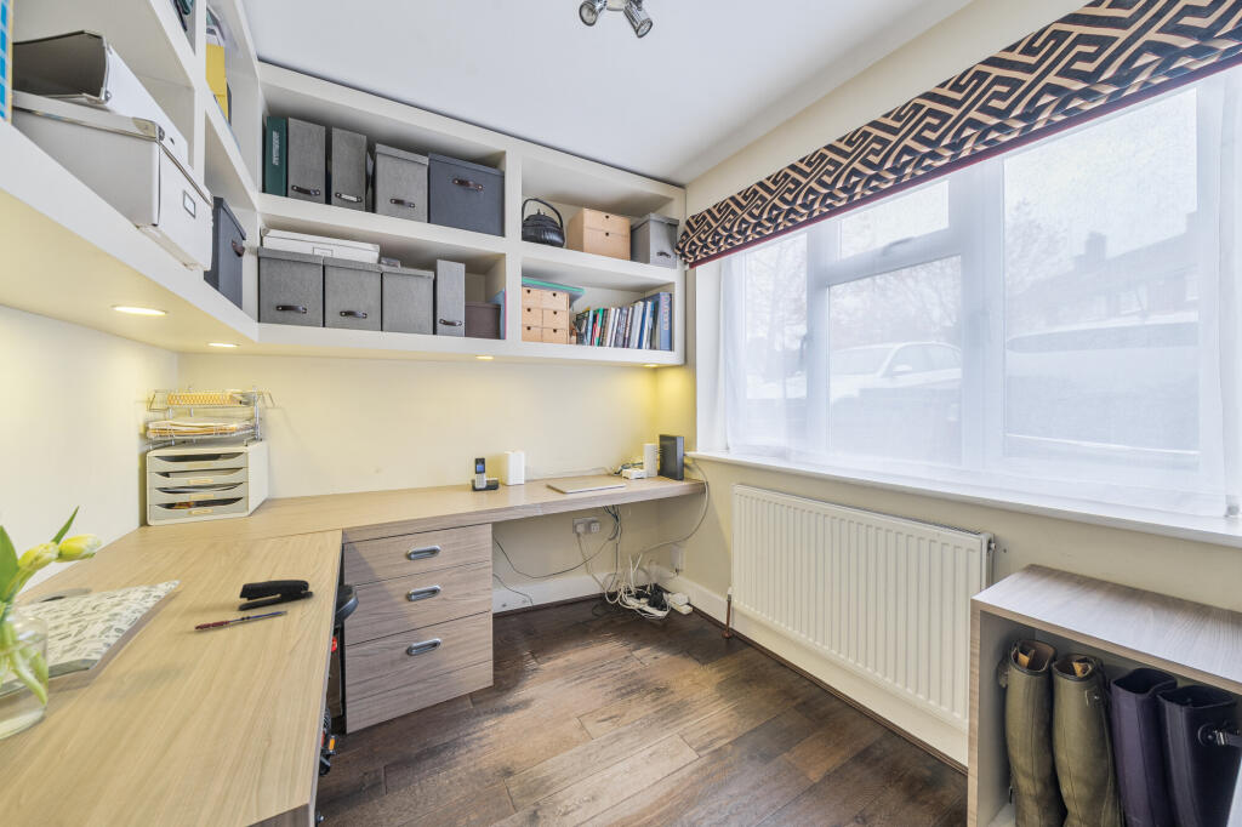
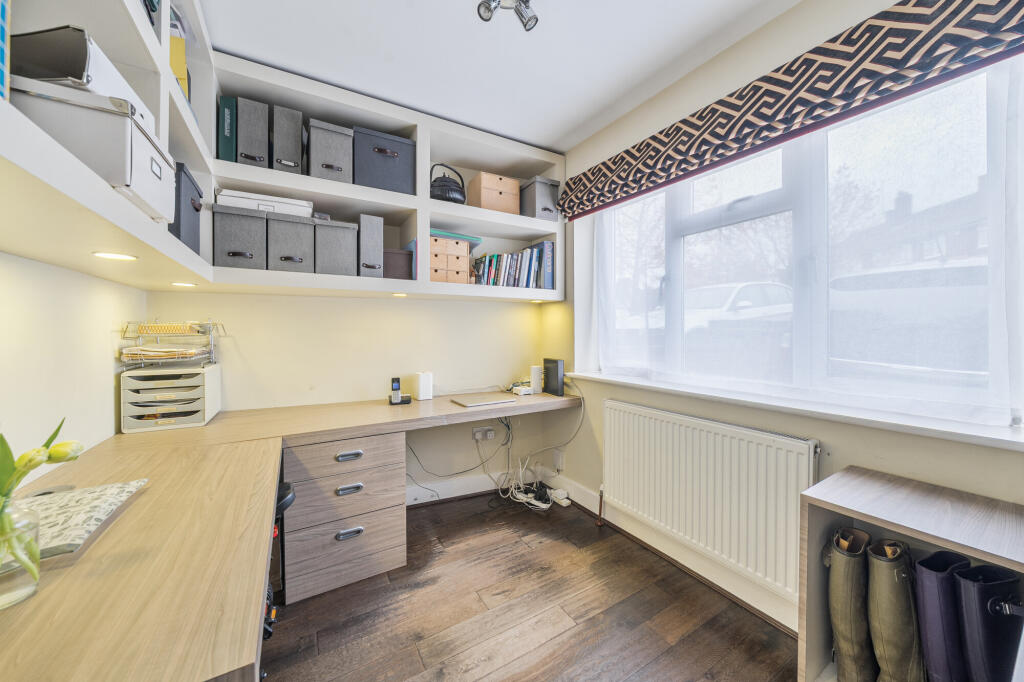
- stapler [238,578,314,611]
- pen [194,609,289,631]
